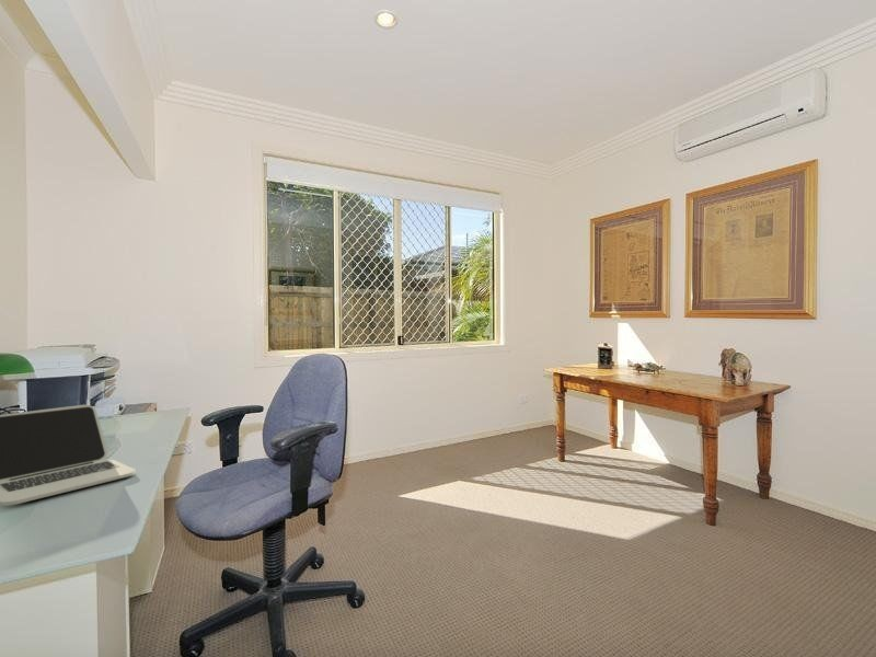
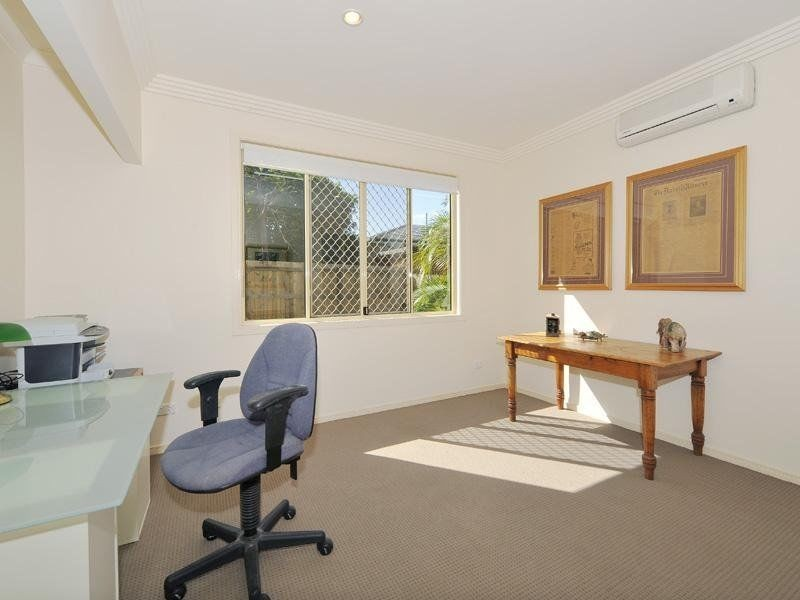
- laptop [0,404,137,507]
